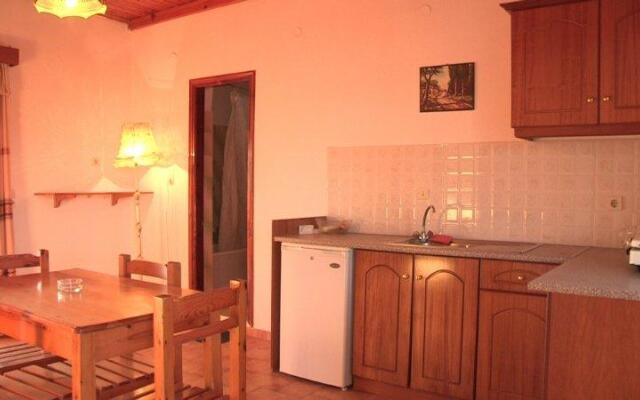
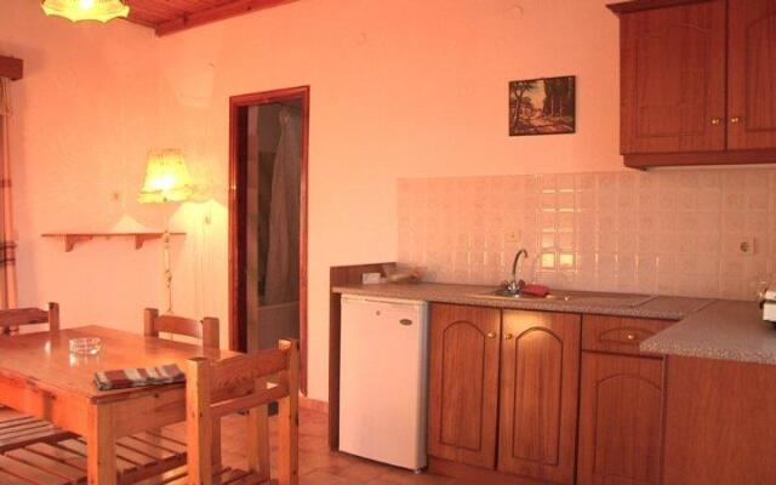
+ dish towel [92,363,187,390]
